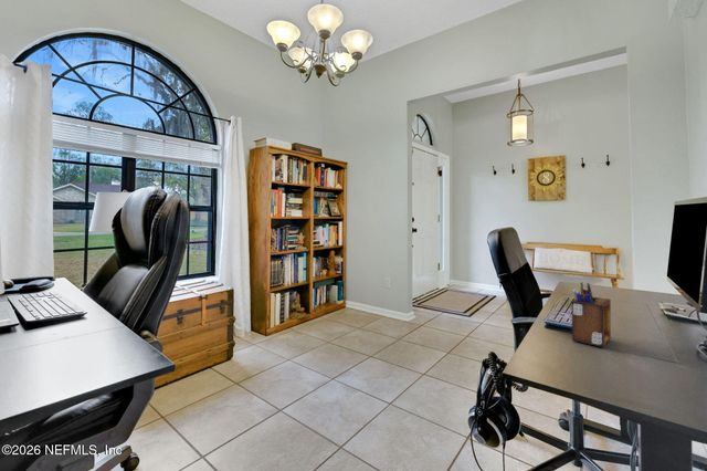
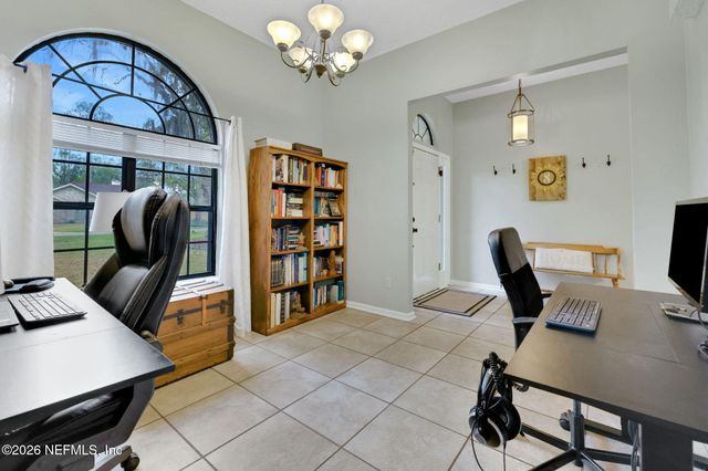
- desk organizer [570,282,612,348]
